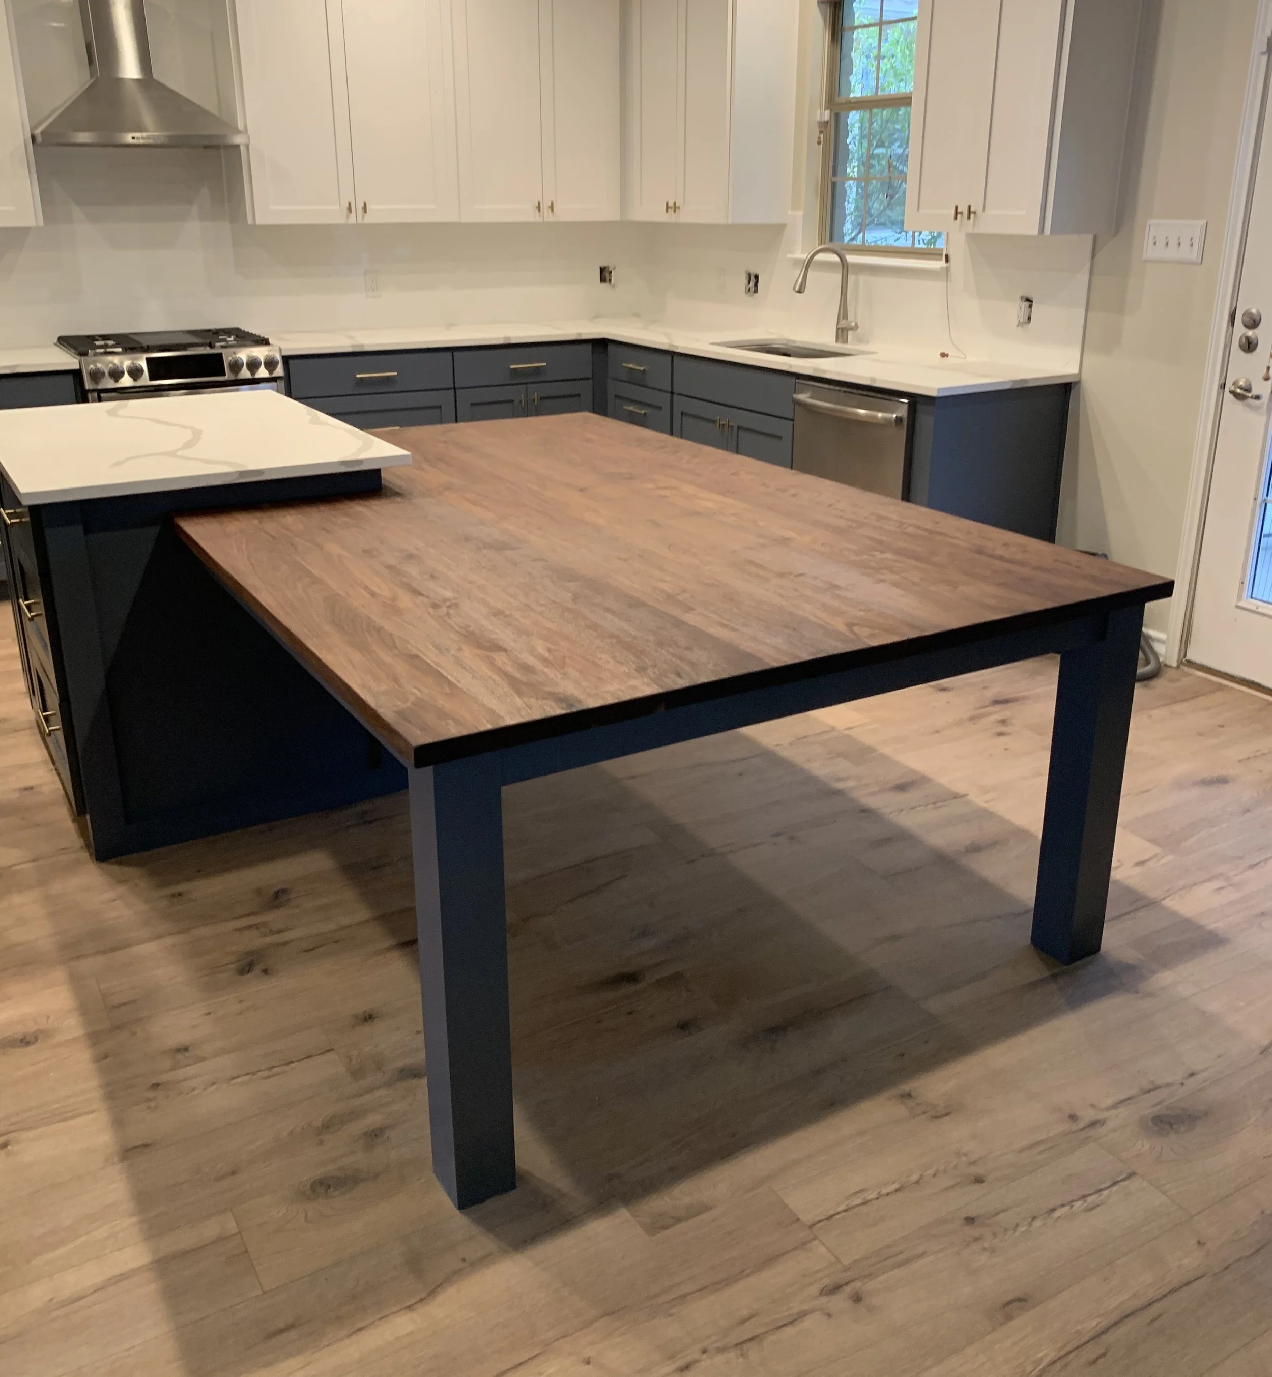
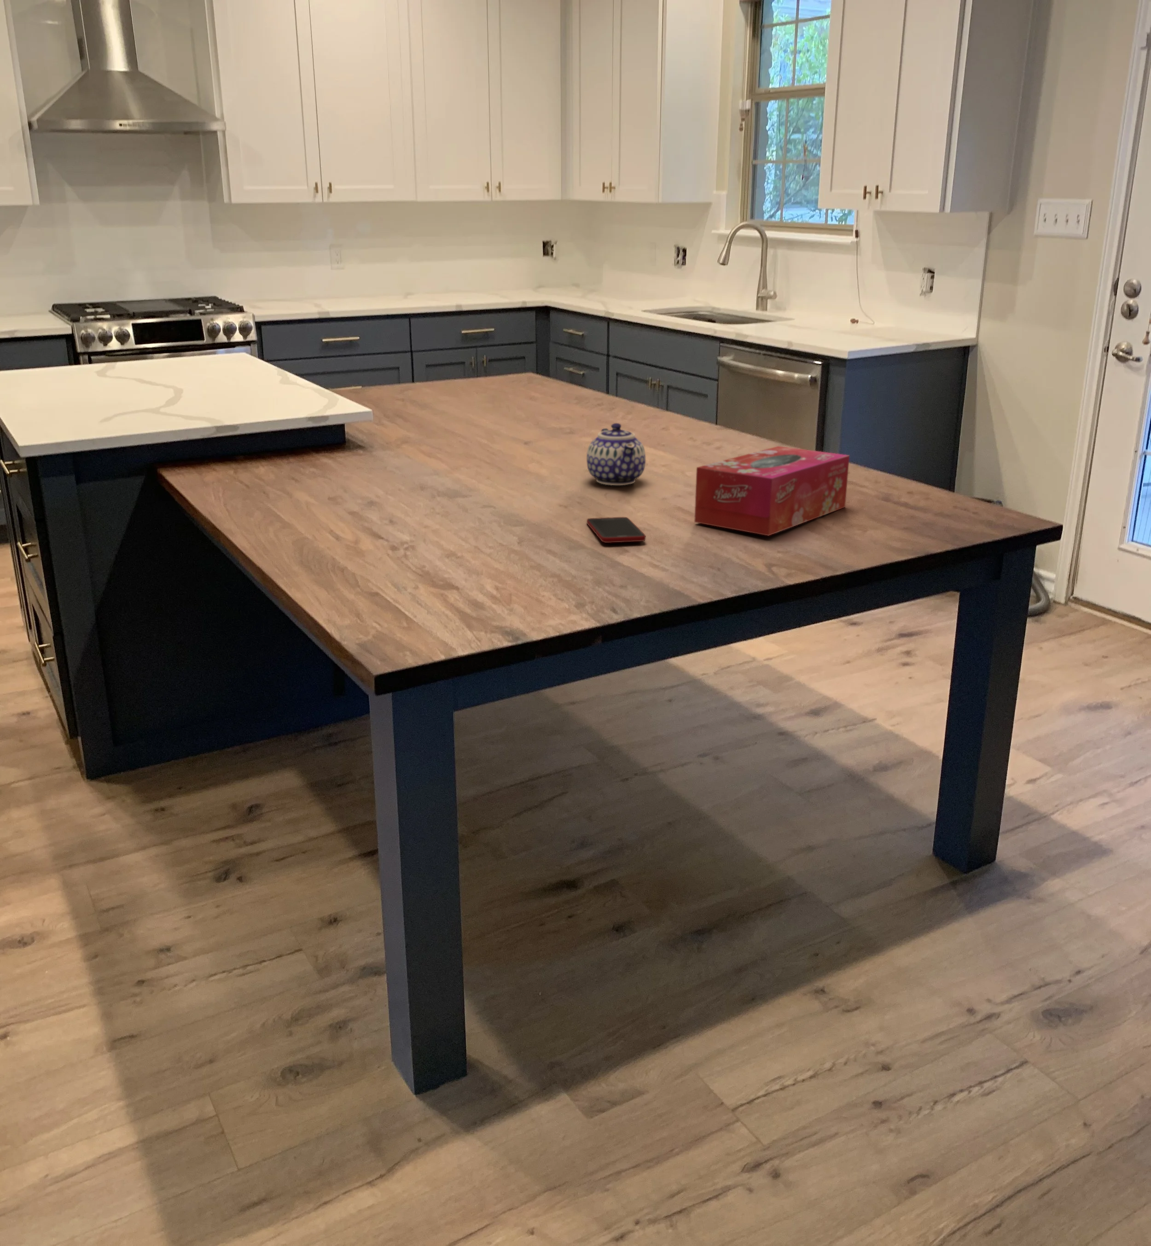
+ tissue box [694,446,849,536]
+ teapot [586,422,647,486]
+ cell phone [586,517,645,544]
